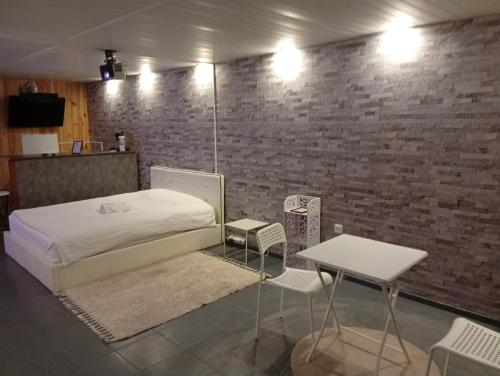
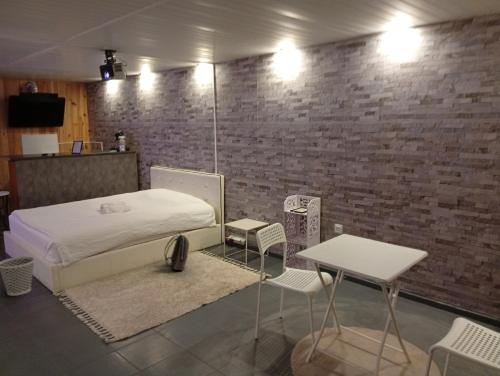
+ wastebasket [0,256,36,297]
+ backpack [163,232,190,272]
